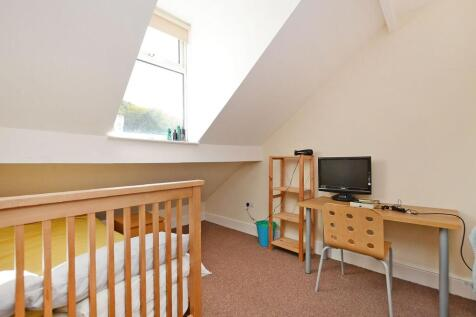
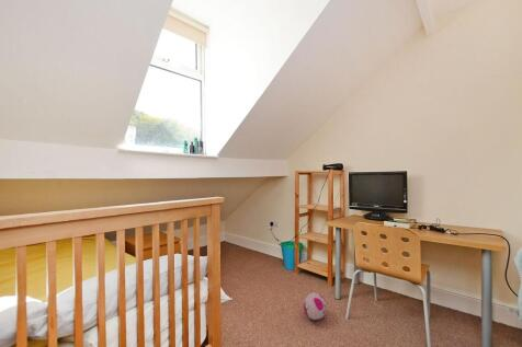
+ plush toy [303,291,328,321]
